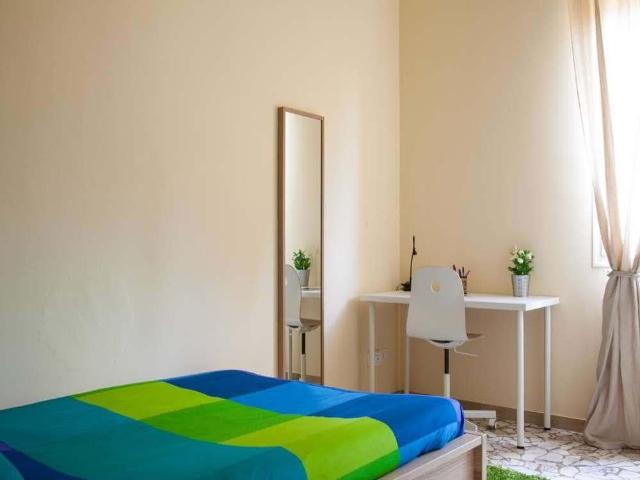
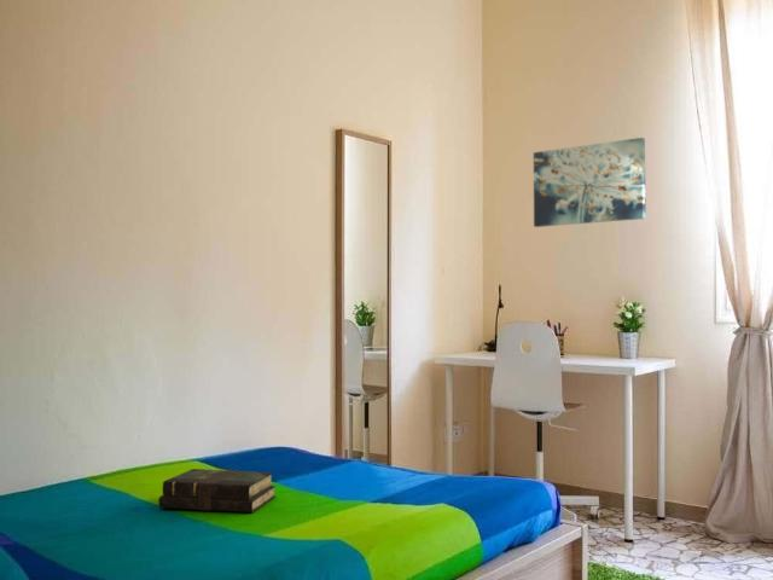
+ book [157,468,277,514]
+ wall art [533,137,647,228]
